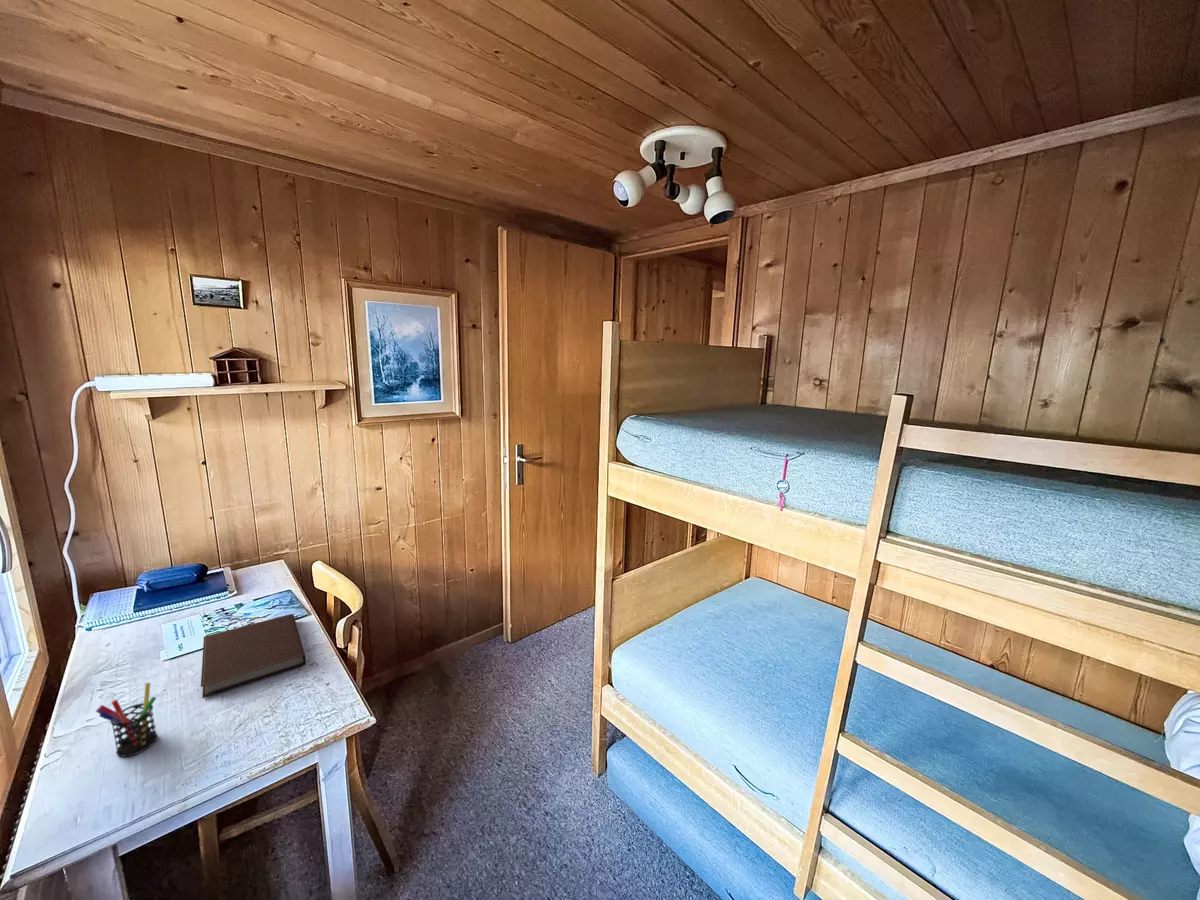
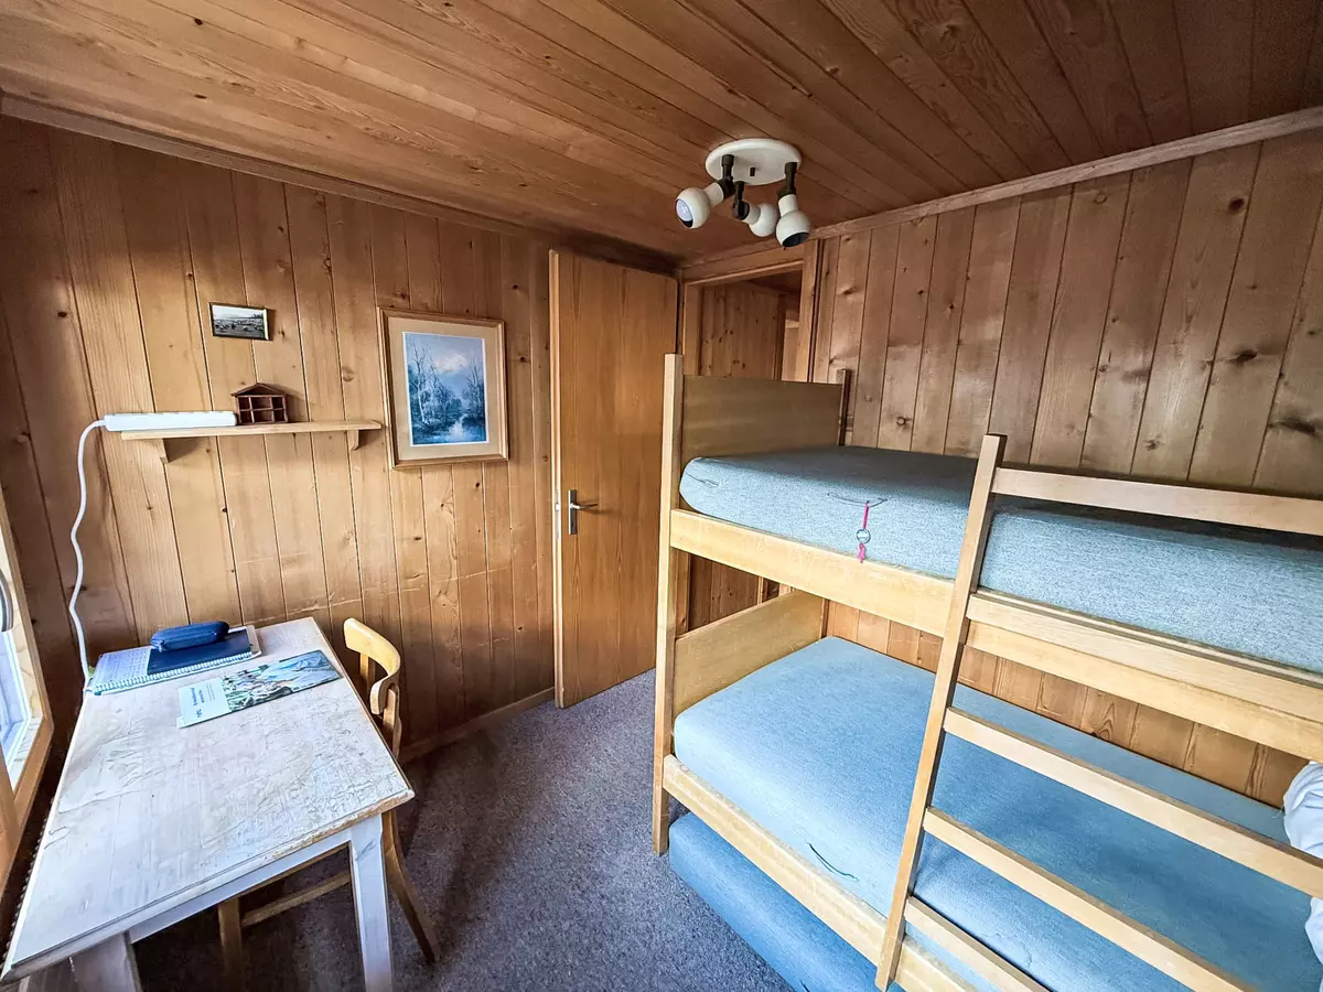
- pen holder [95,682,159,758]
- notebook [200,613,307,699]
